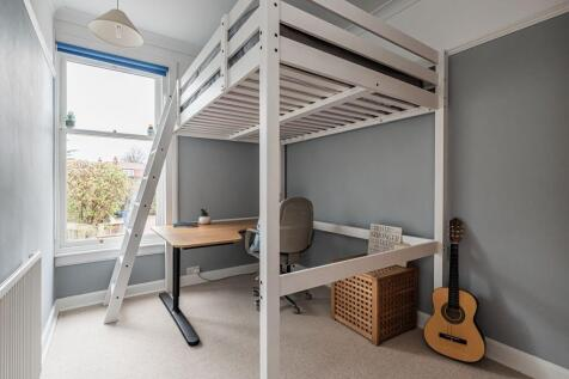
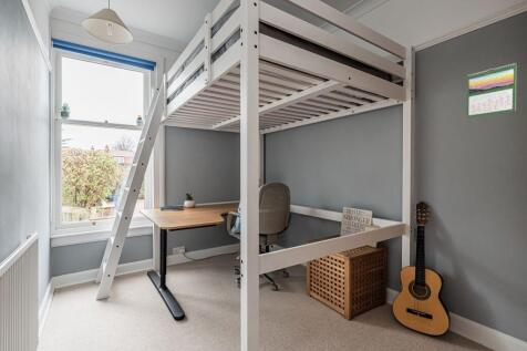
+ calendar [466,62,517,118]
